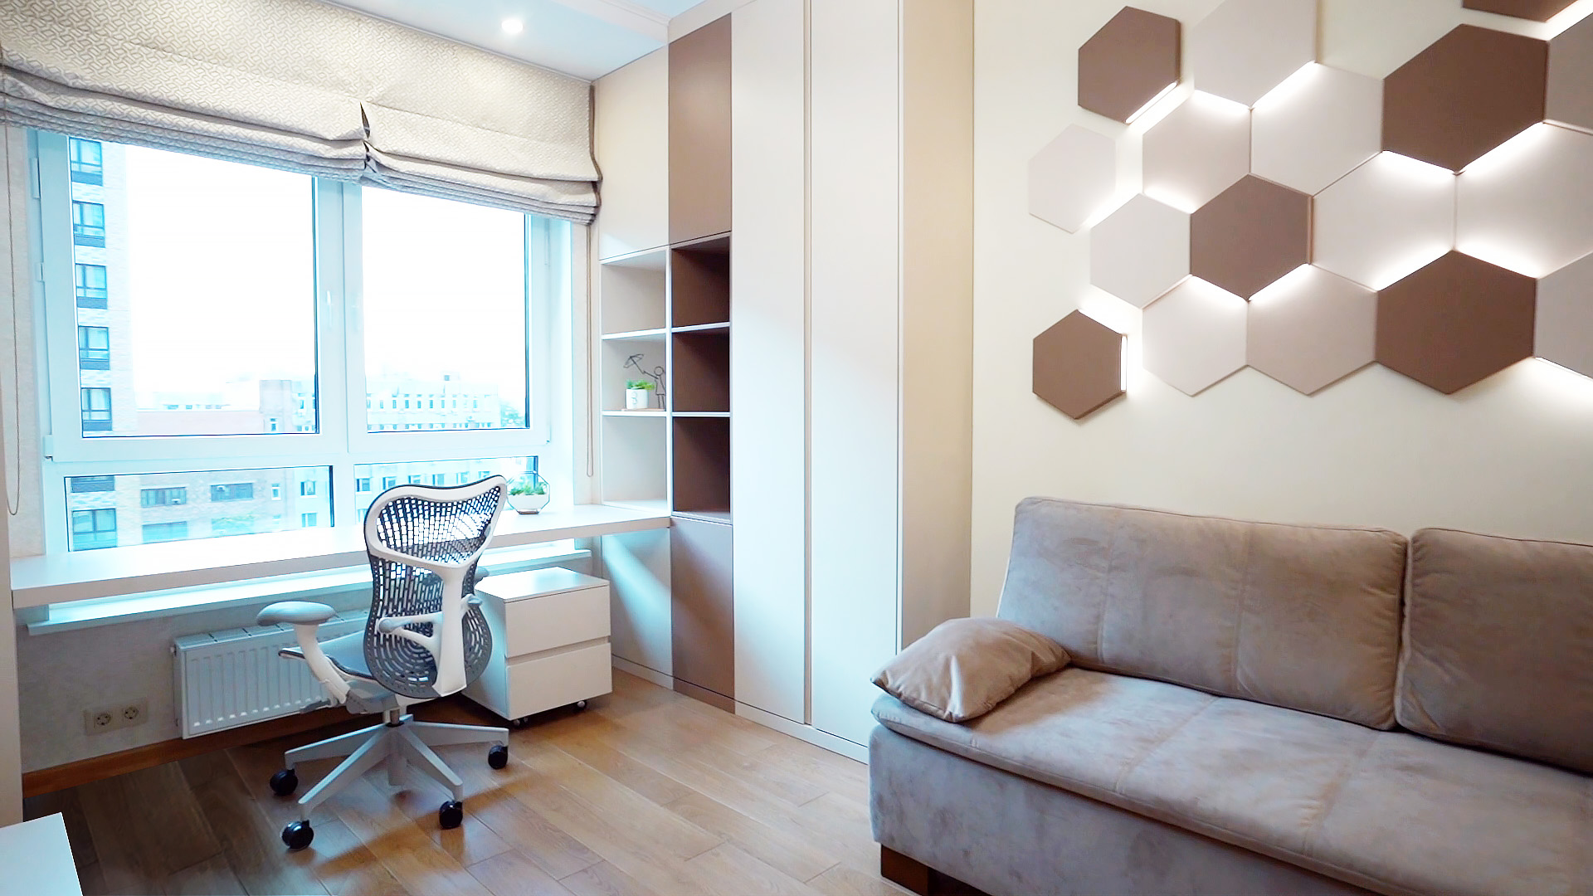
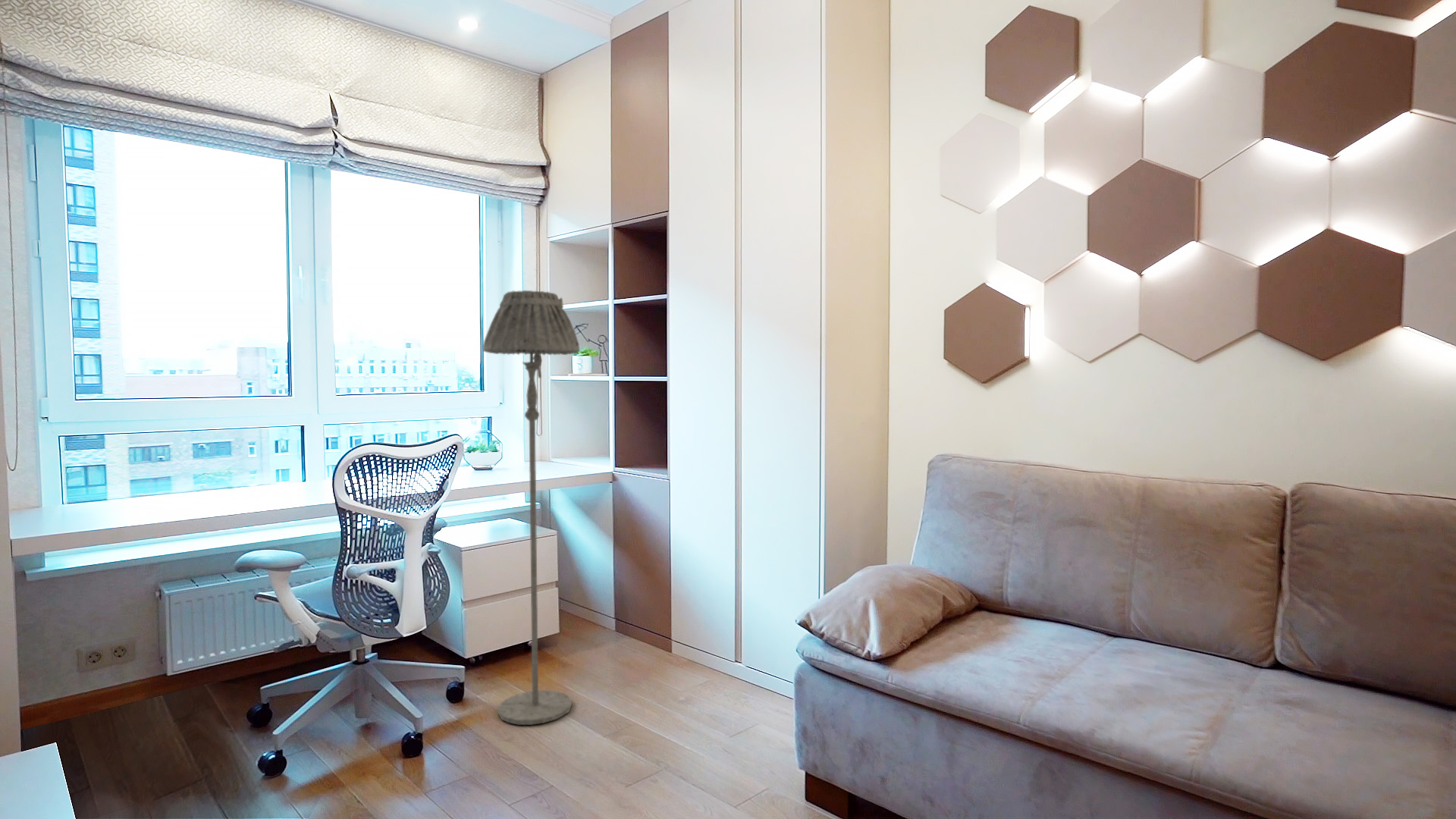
+ floor lamp [482,290,580,726]
